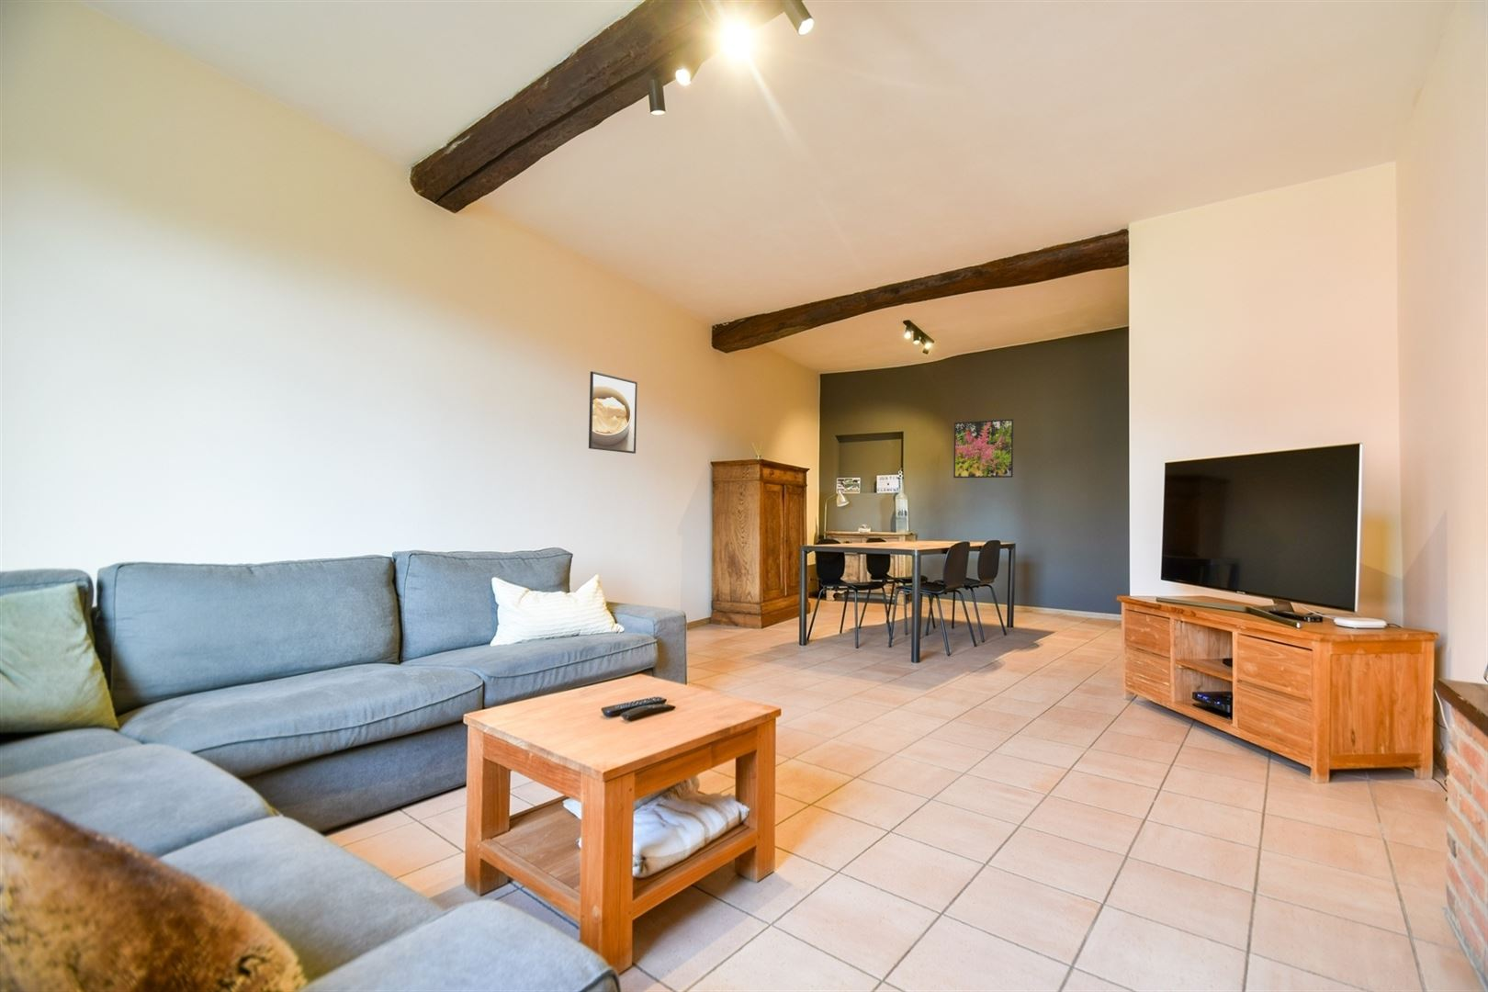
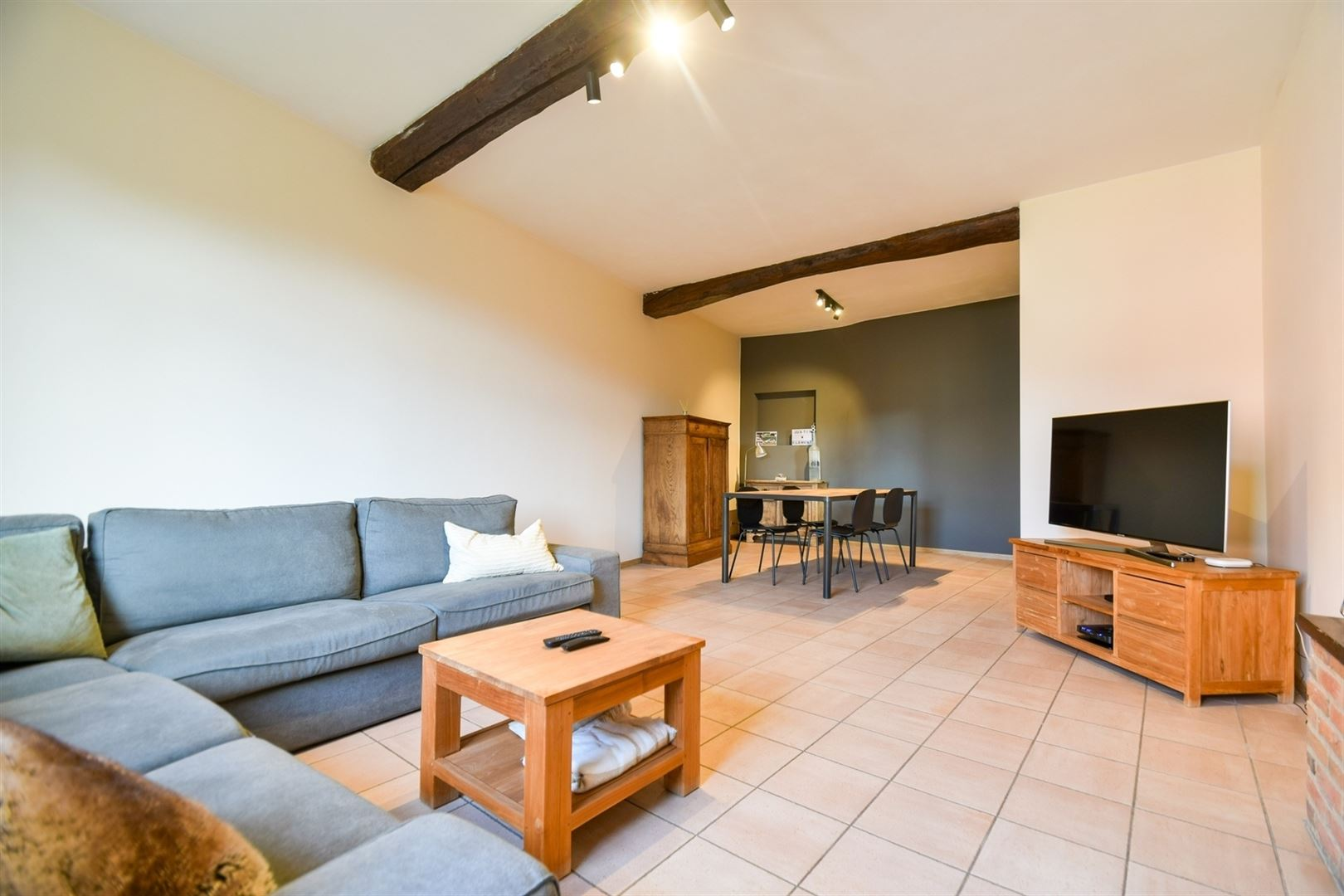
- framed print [588,370,639,455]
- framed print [952,417,1014,478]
